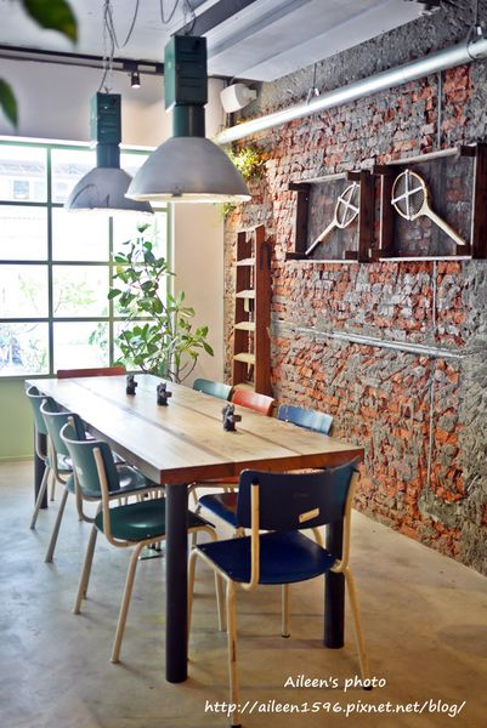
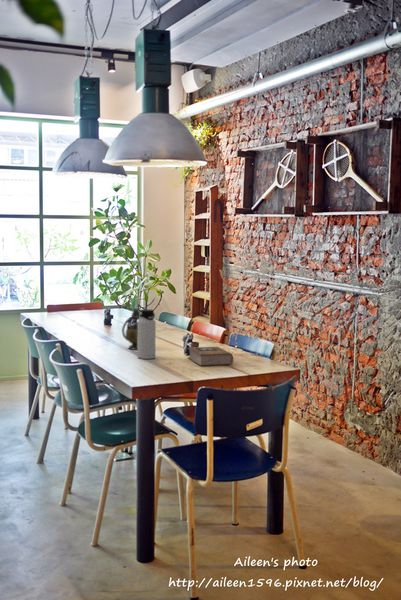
+ water bottle [137,308,157,360]
+ book [187,346,234,367]
+ teapot [121,308,140,351]
